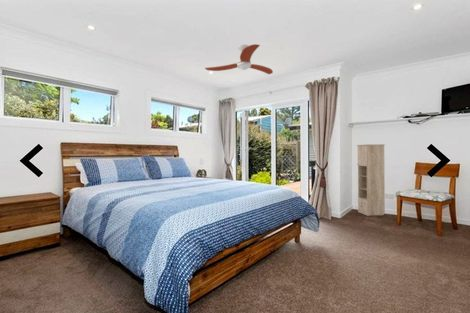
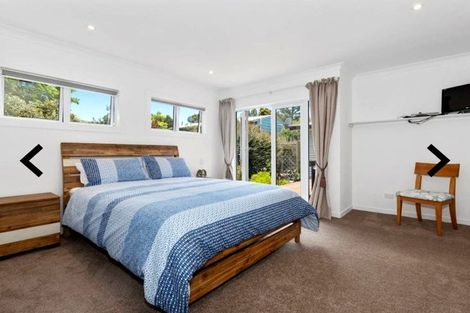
- storage cabinet [355,143,386,217]
- ceiling fan [204,43,274,75]
